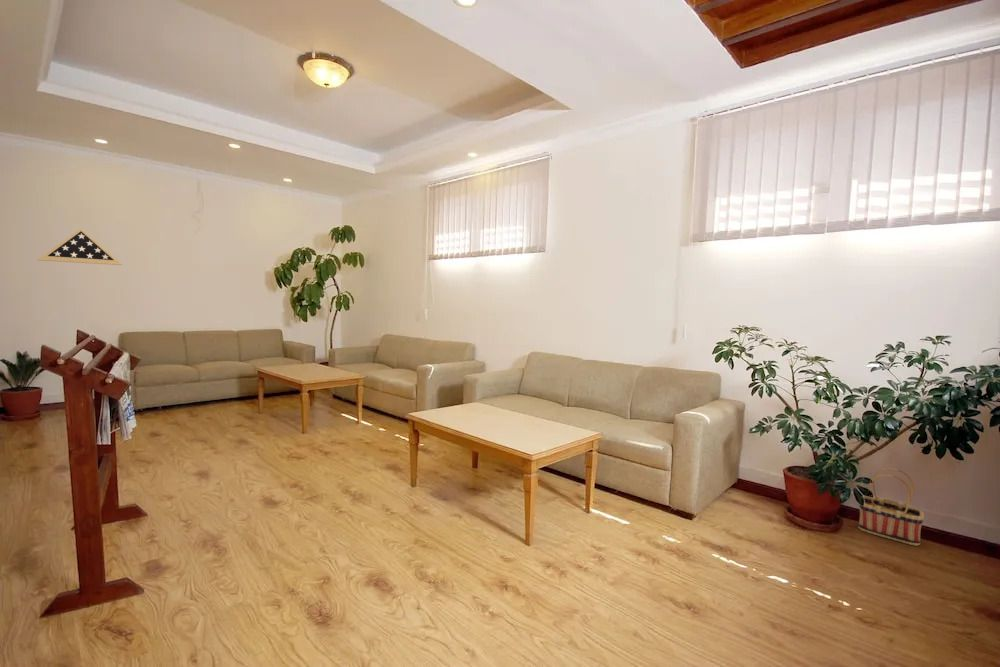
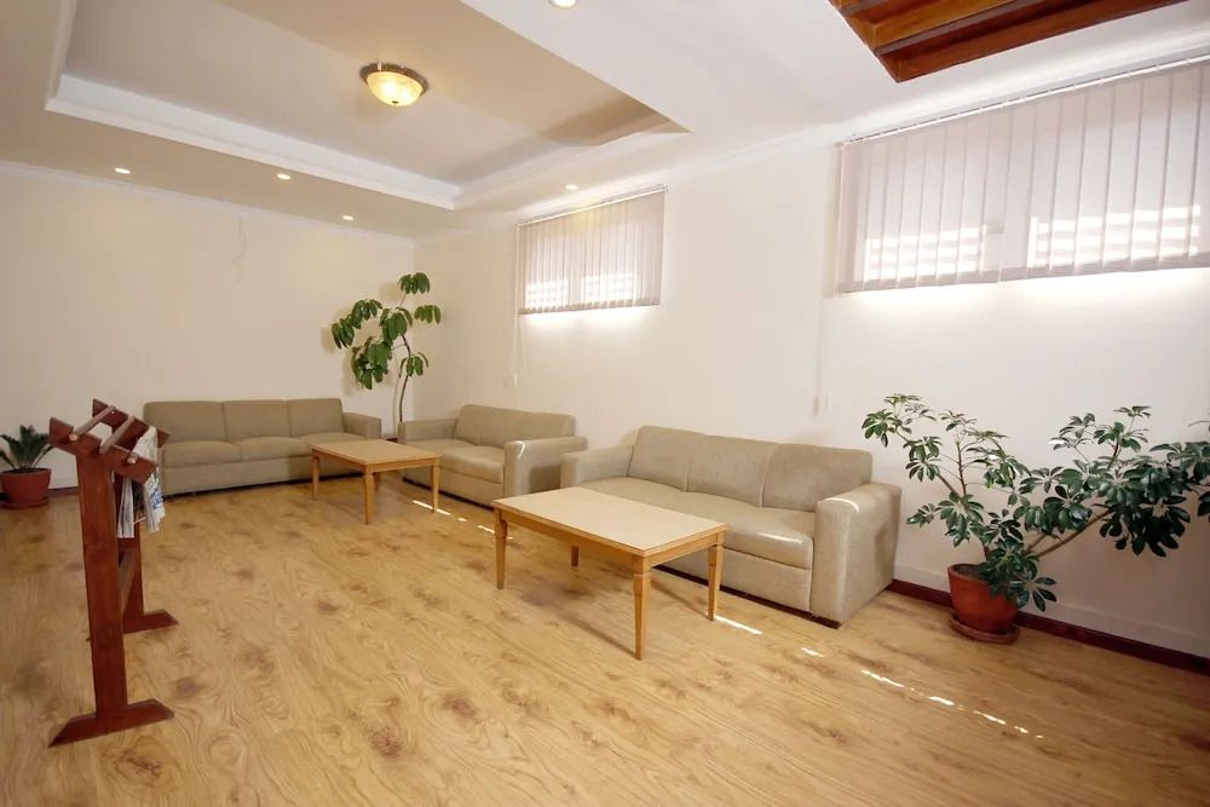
- display case [37,228,124,266]
- basket [857,467,925,547]
